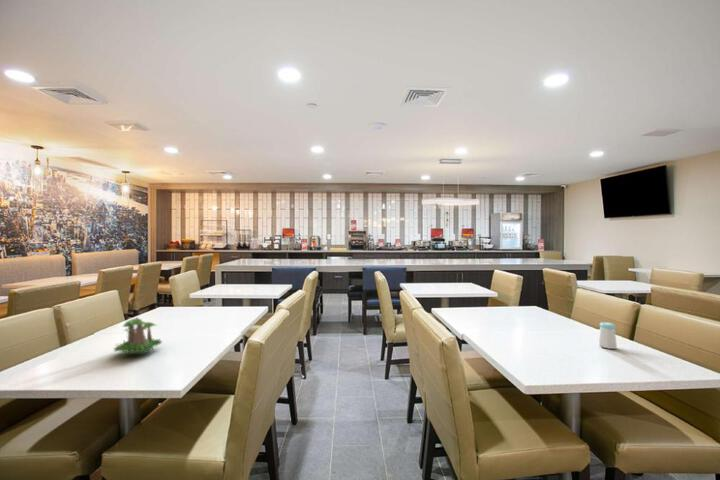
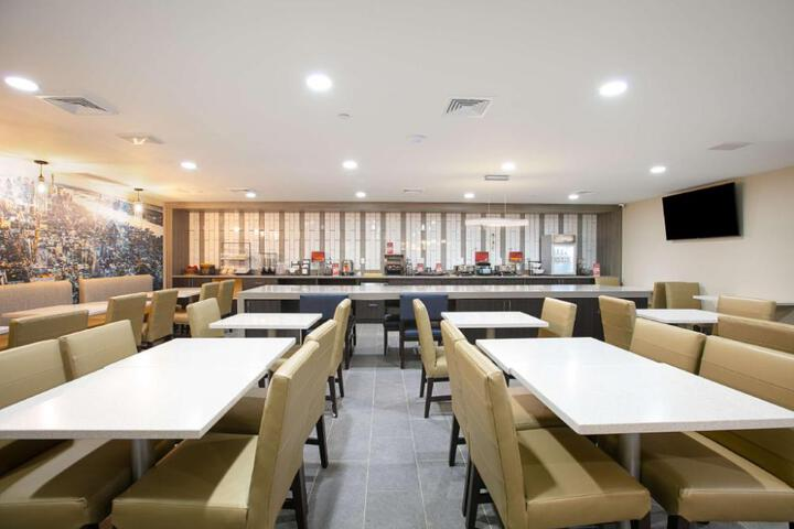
- plant [112,310,163,355]
- salt shaker [598,321,618,350]
